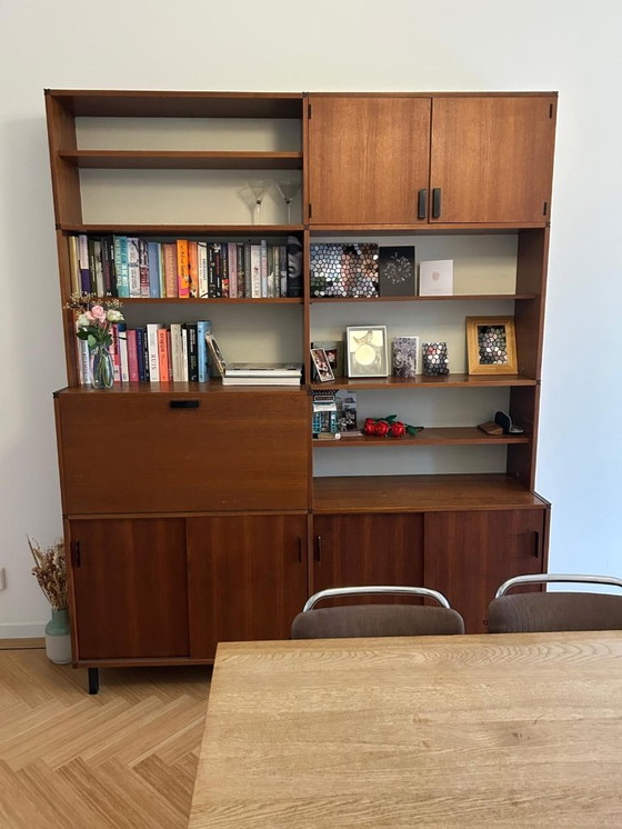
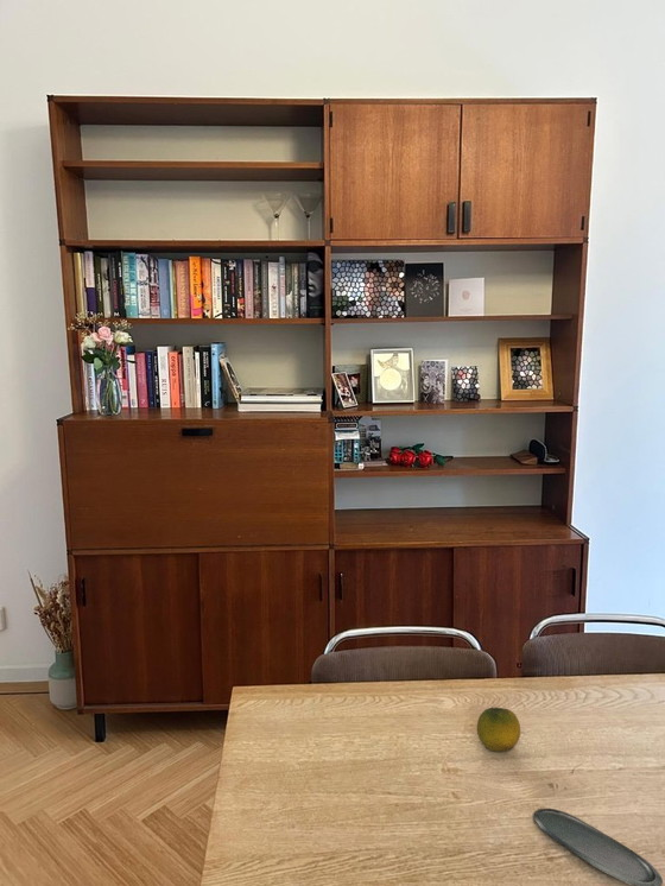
+ oval tray [532,808,664,886]
+ fruit [476,707,521,753]
